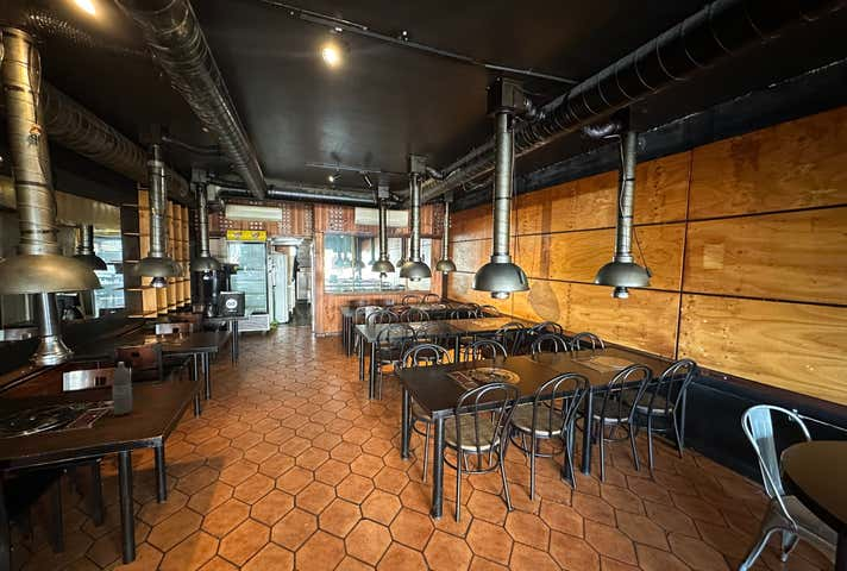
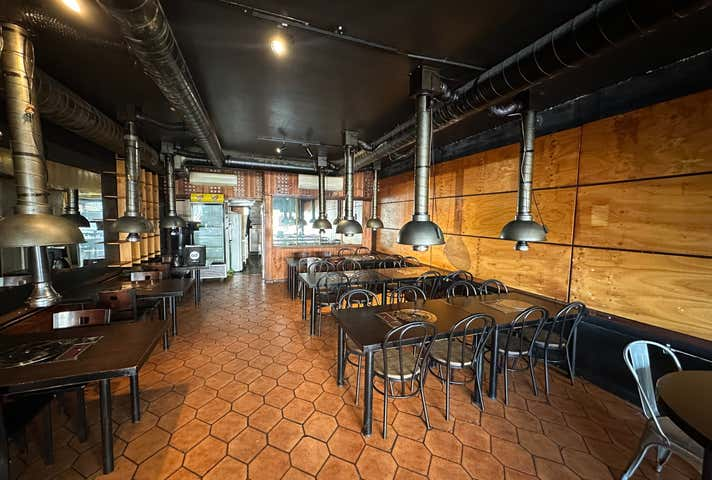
- water bottle [111,360,133,416]
